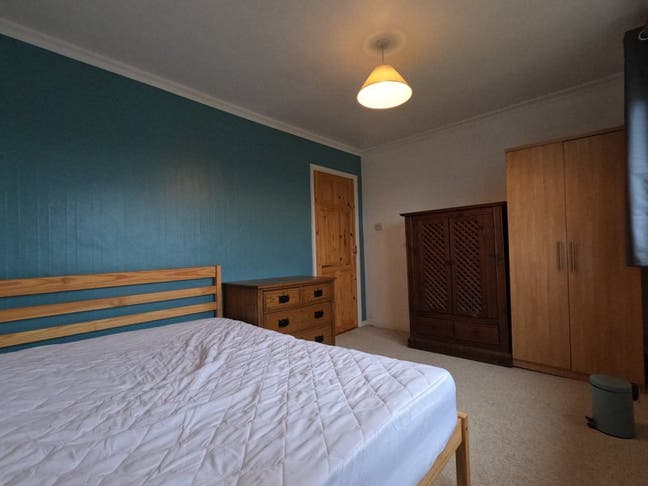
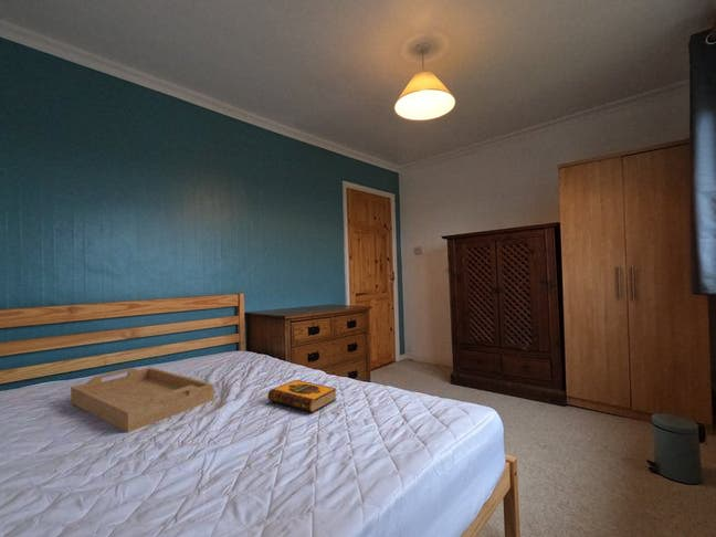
+ serving tray [70,367,215,433]
+ hardback book [267,379,338,413]
